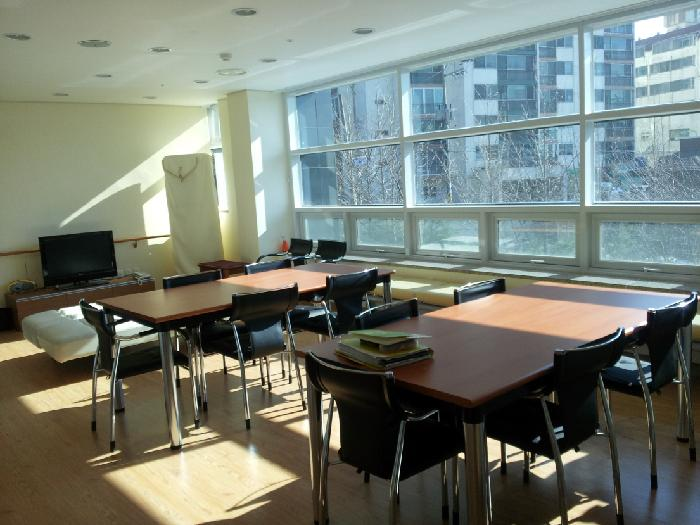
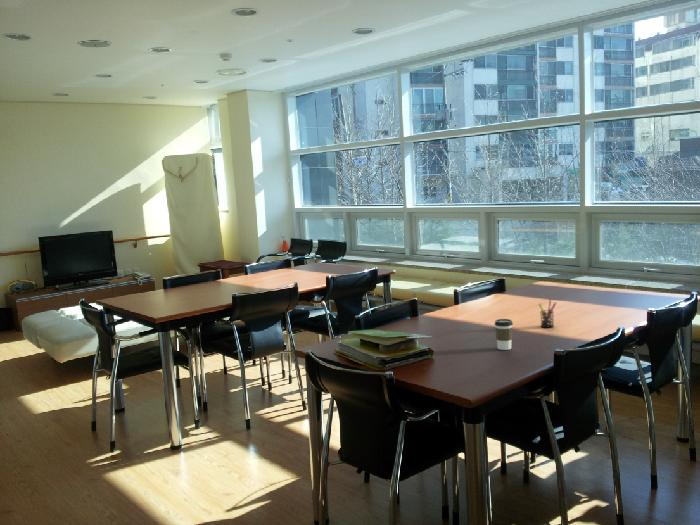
+ pen holder [537,299,557,329]
+ coffee cup [494,318,514,351]
